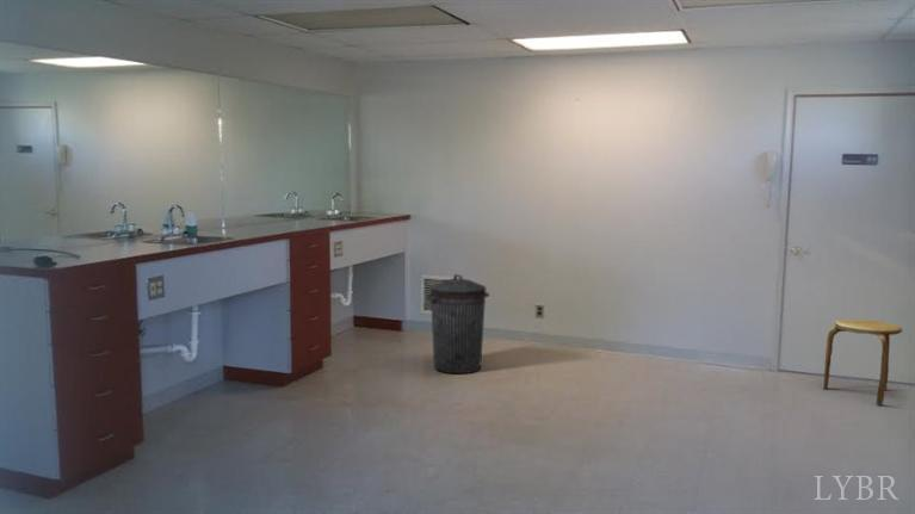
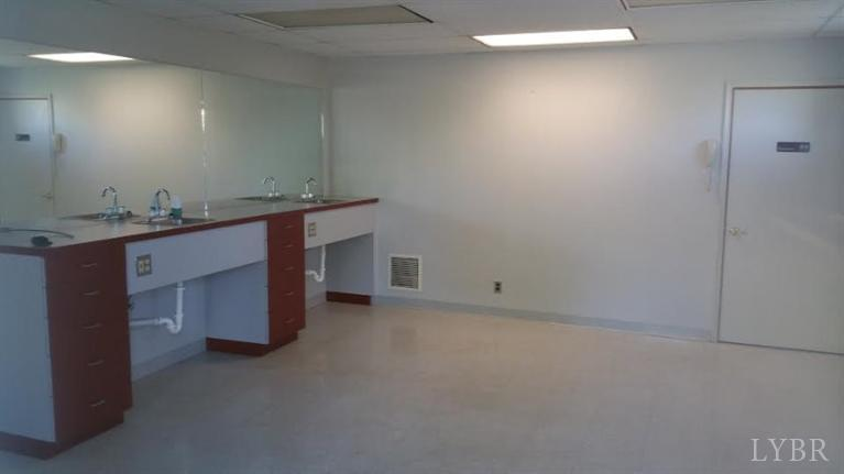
- stool [822,318,903,405]
- trash can [425,273,490,374]
